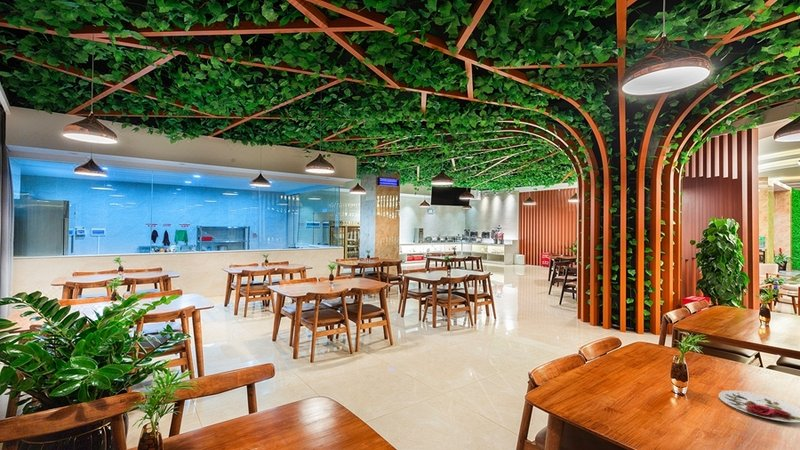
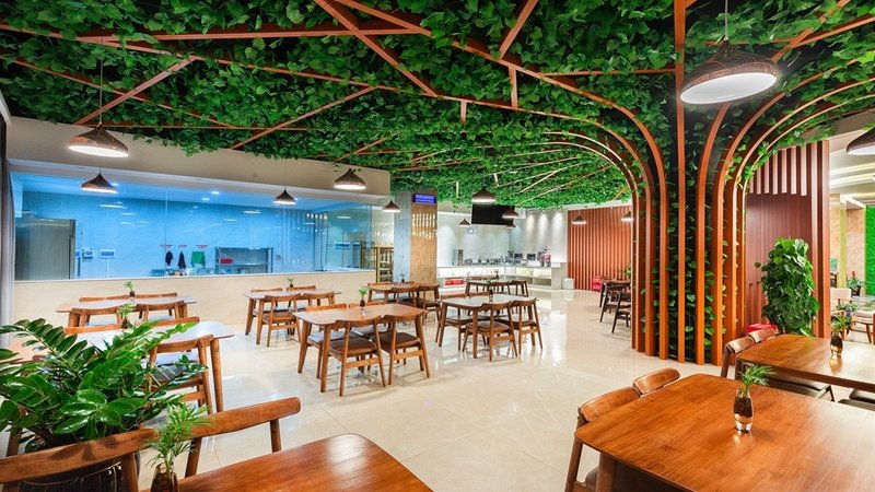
- plate [718,389,800,423]
